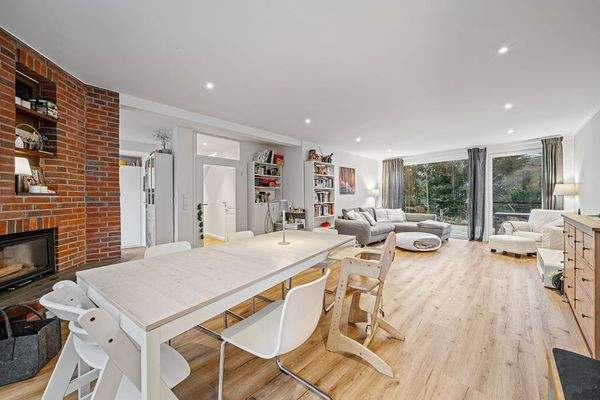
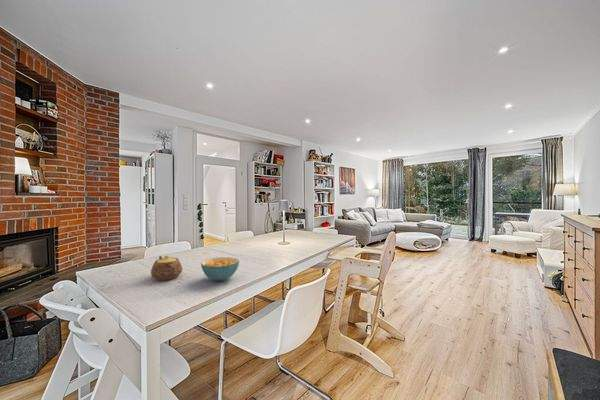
+ cereal bowl [200,256,240,282]
+ teapot [150,254,183,281]
